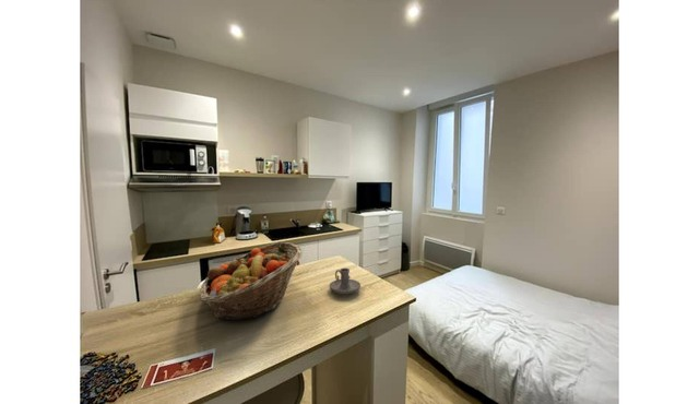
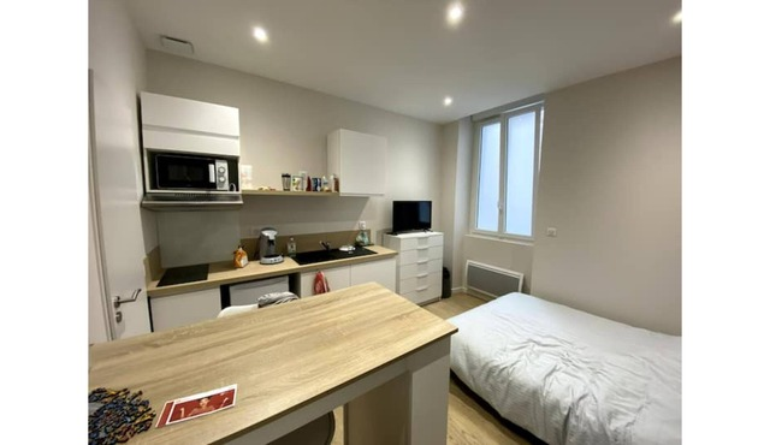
- candle holder [328,268,362,295]
- fruit basket [199,241,304,321]
